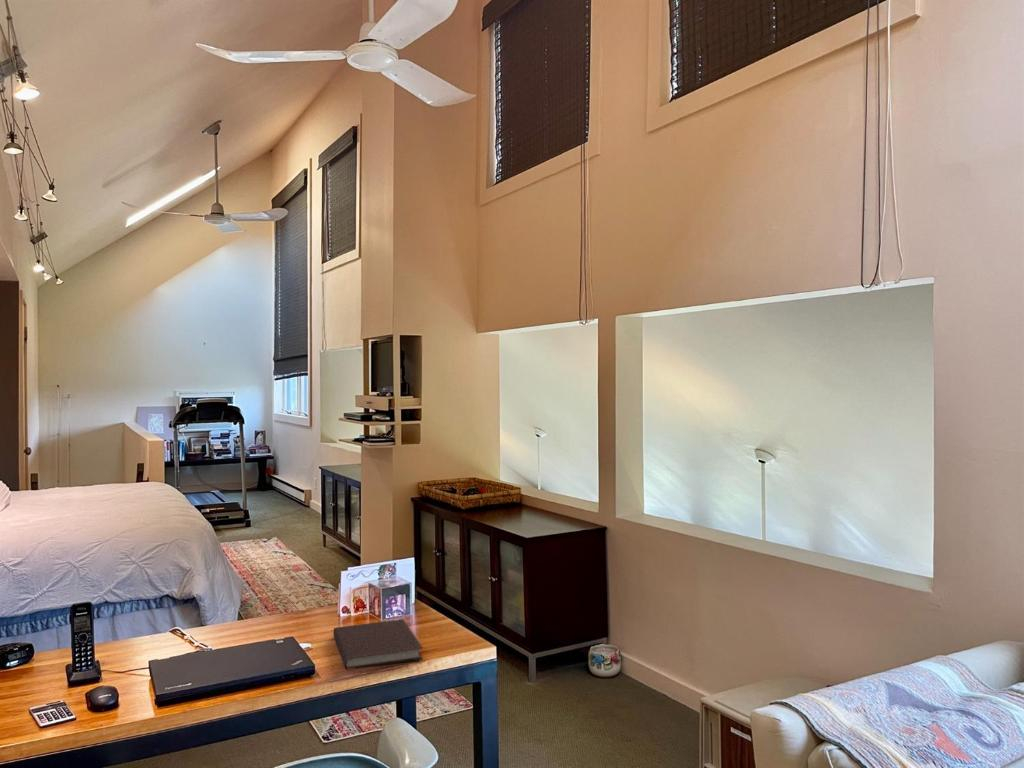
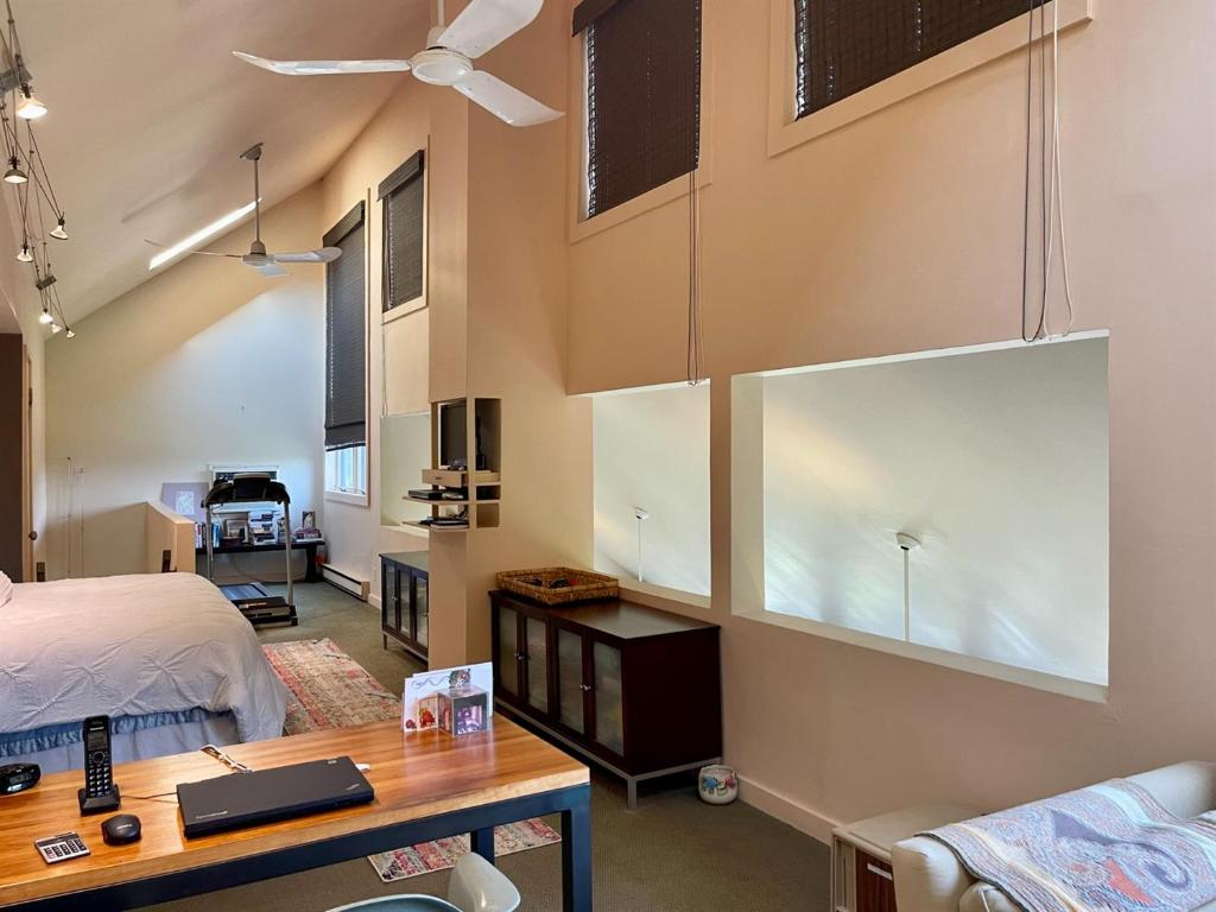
- notebook [333,618,424,670]
